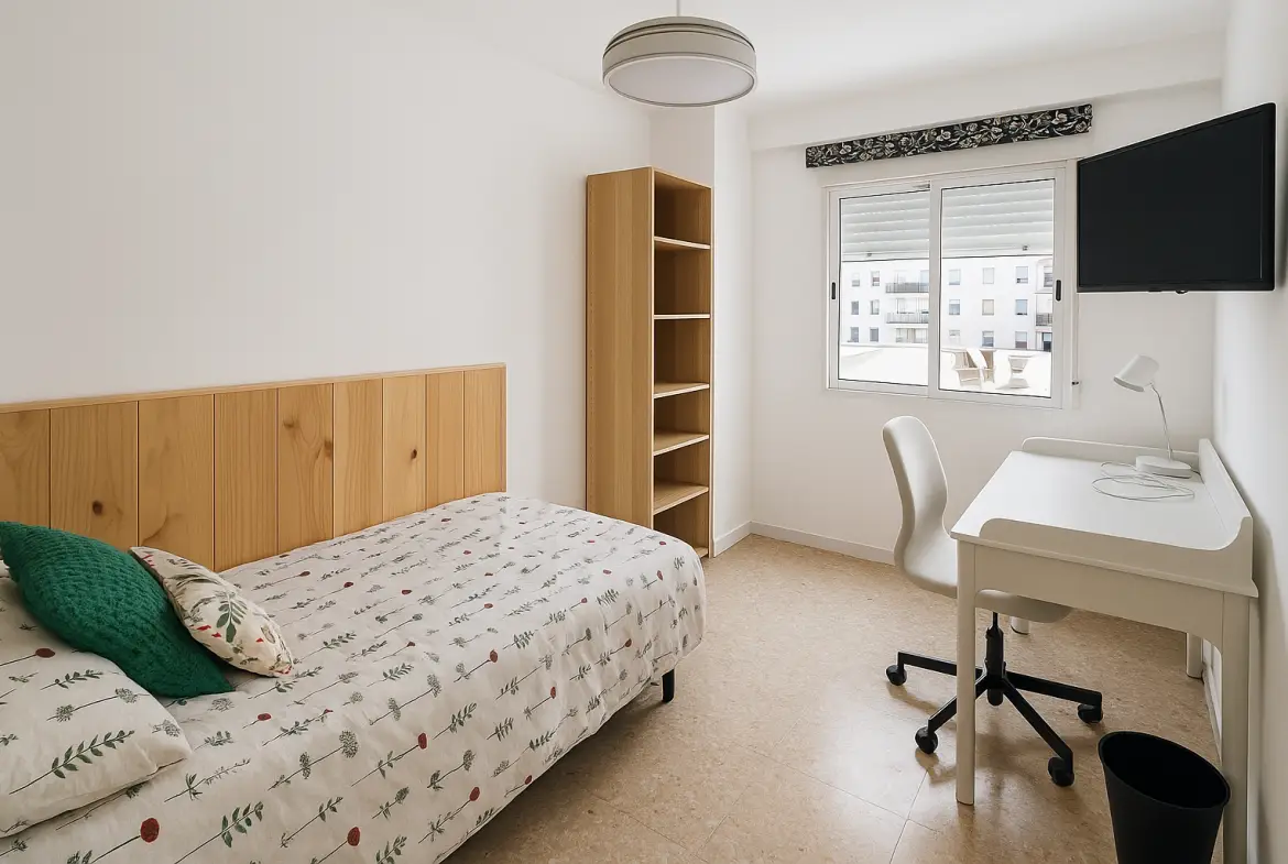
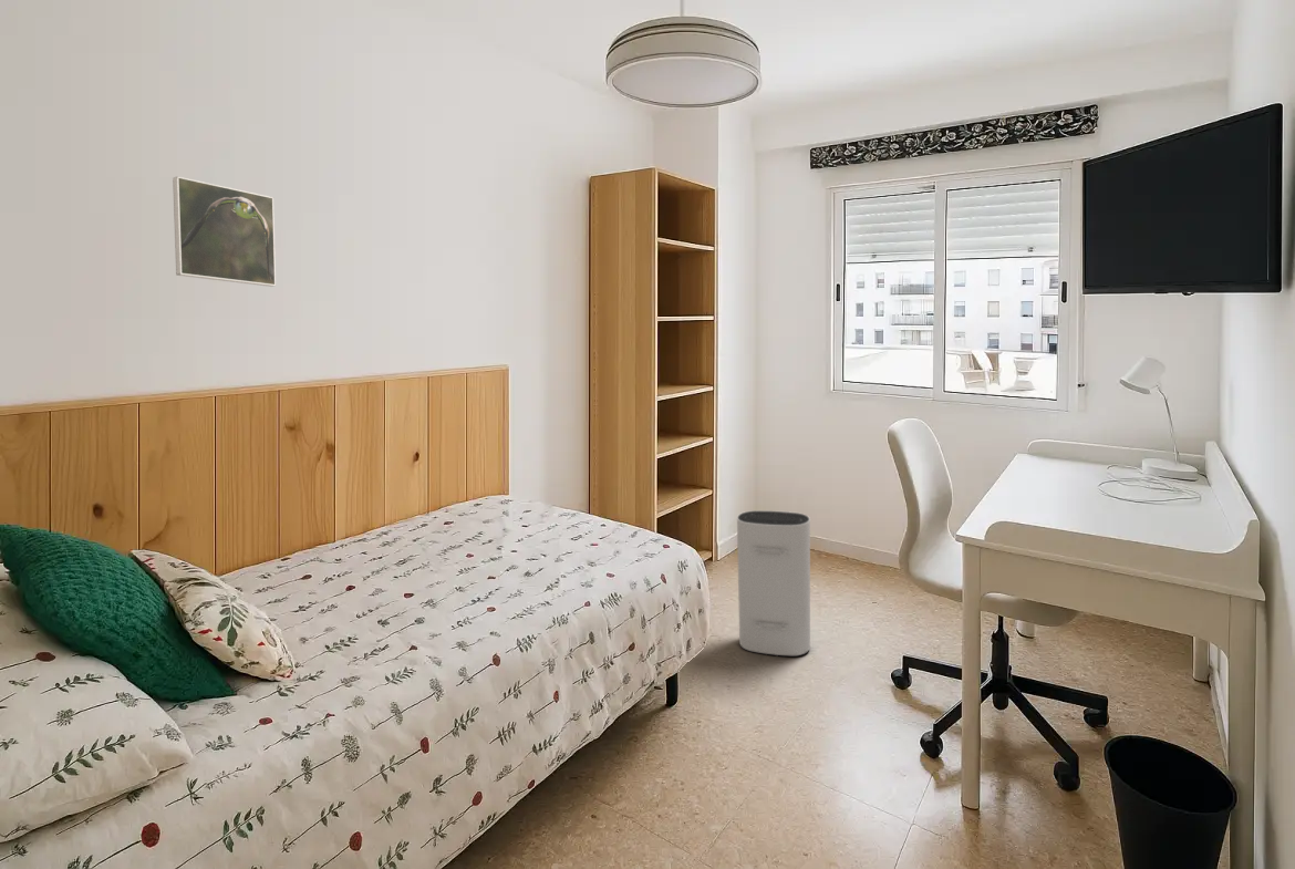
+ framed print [172,175,277,288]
+ air purifier [736,509,811,656]
